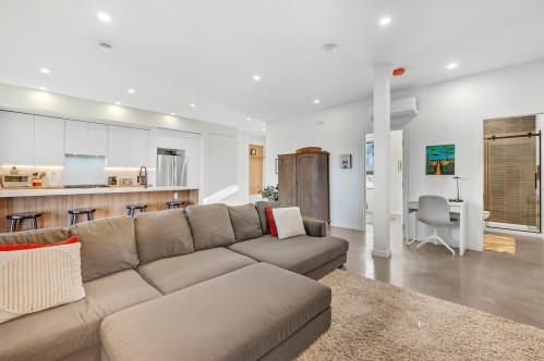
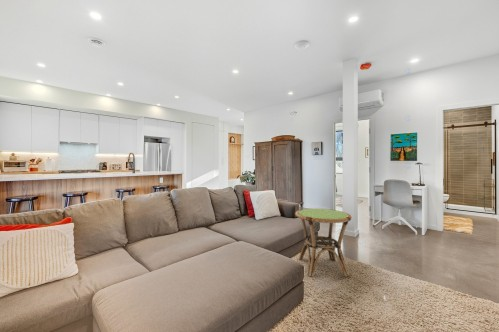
+ side table [294,208,353,278]
